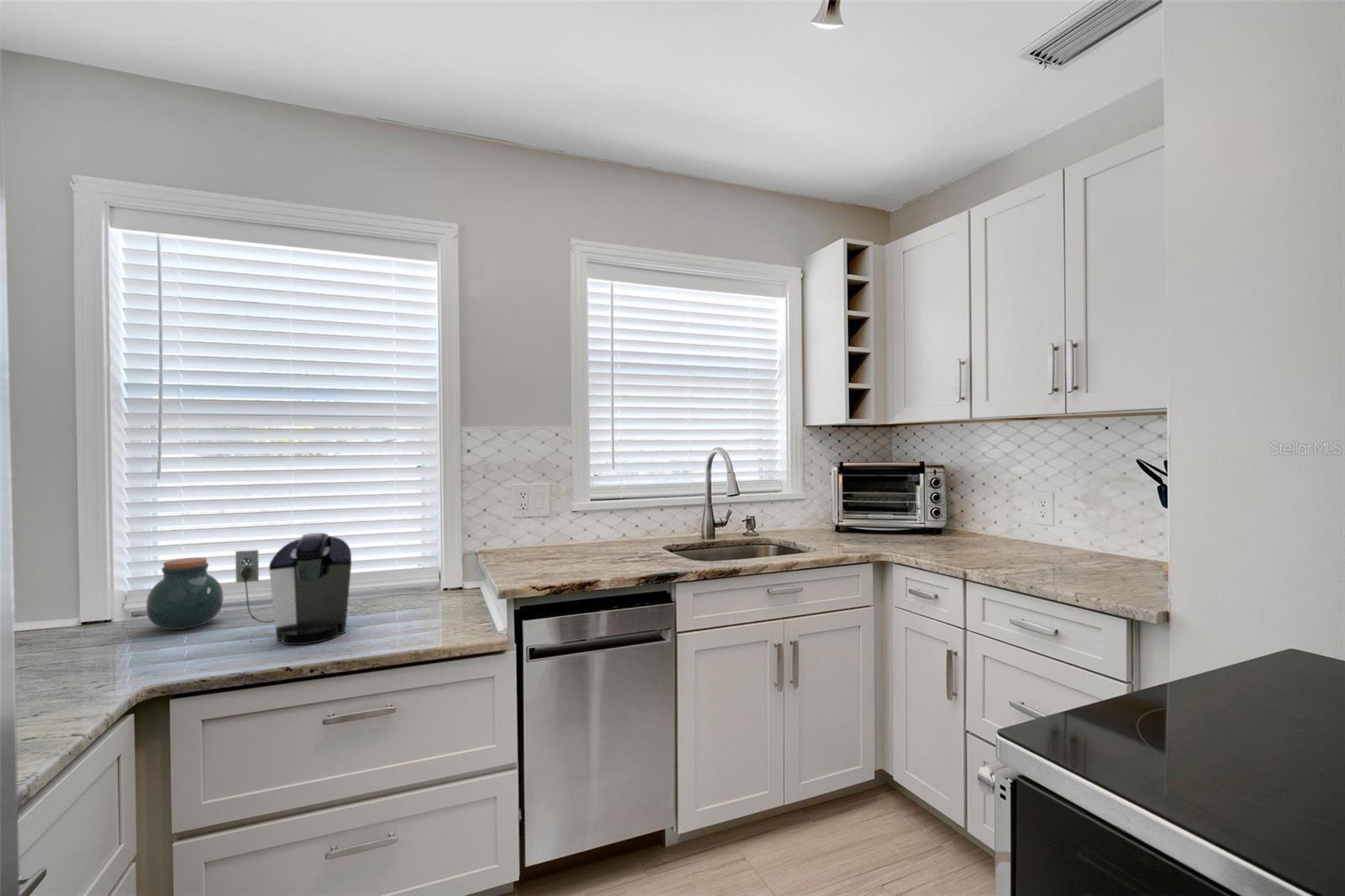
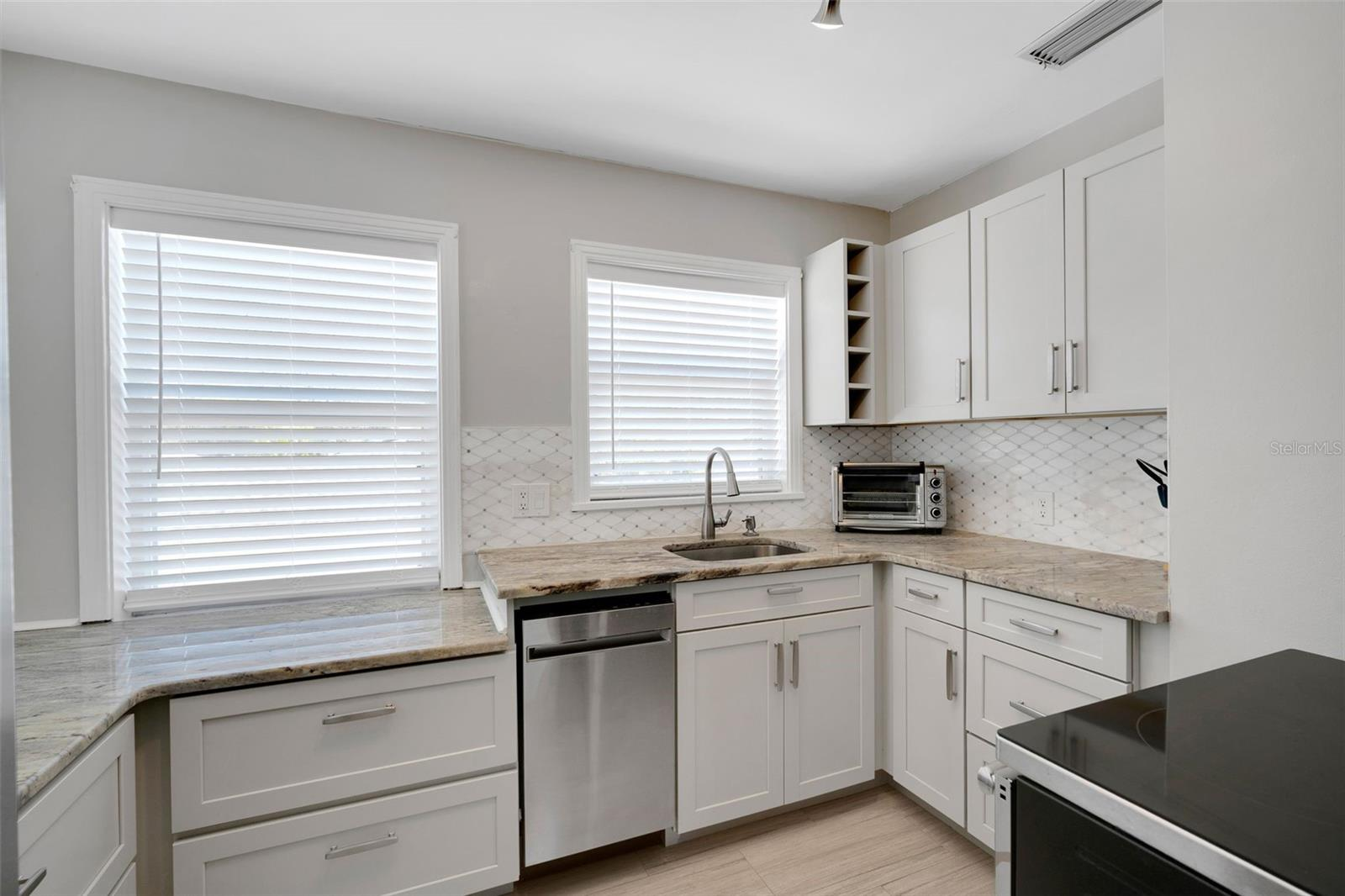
- coffee maker [235,532,352,646]
- jar [145,556,224,630]
